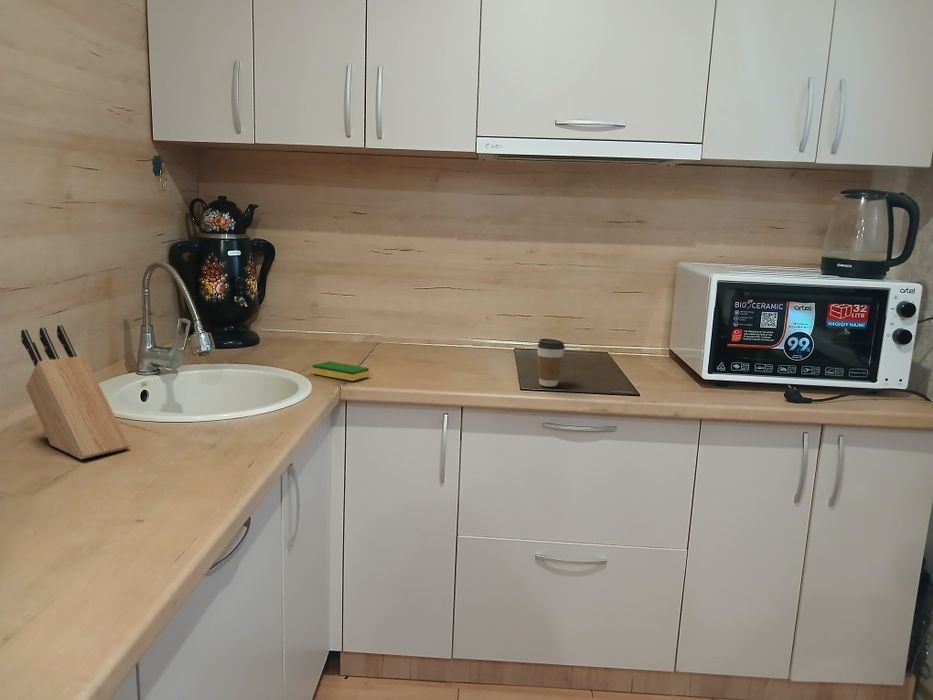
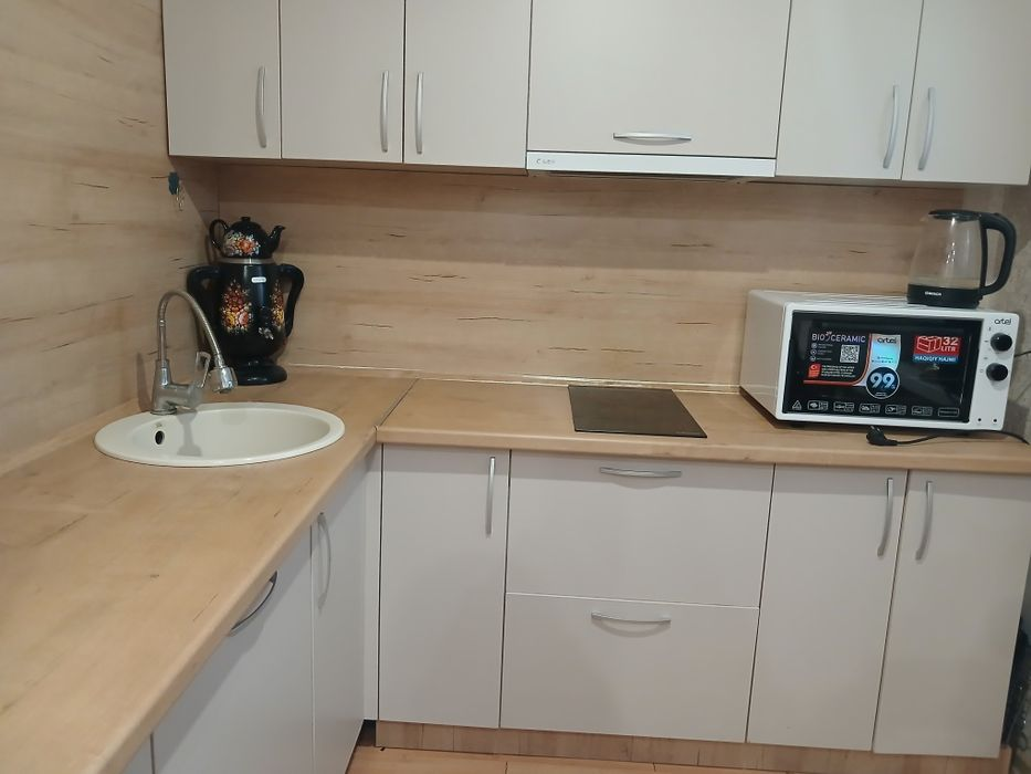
- dish sponge [311,361,370,382]
- knife block [20,324,131,460]
- coffee cup [536,338,566,388]
